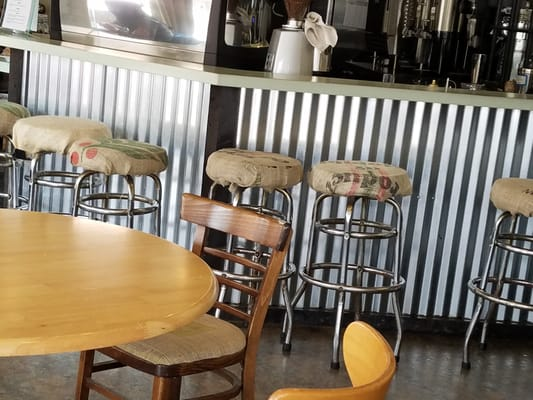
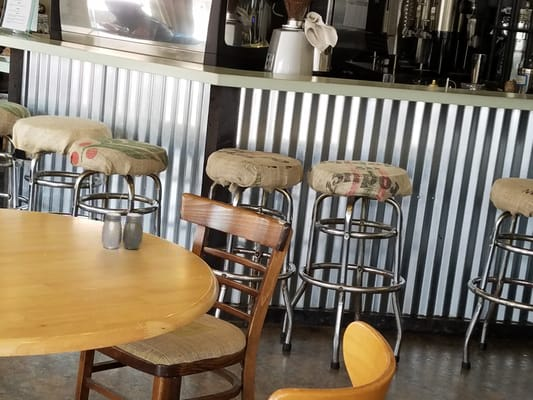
+ salt and pepper shaker [101,212,144,250]
